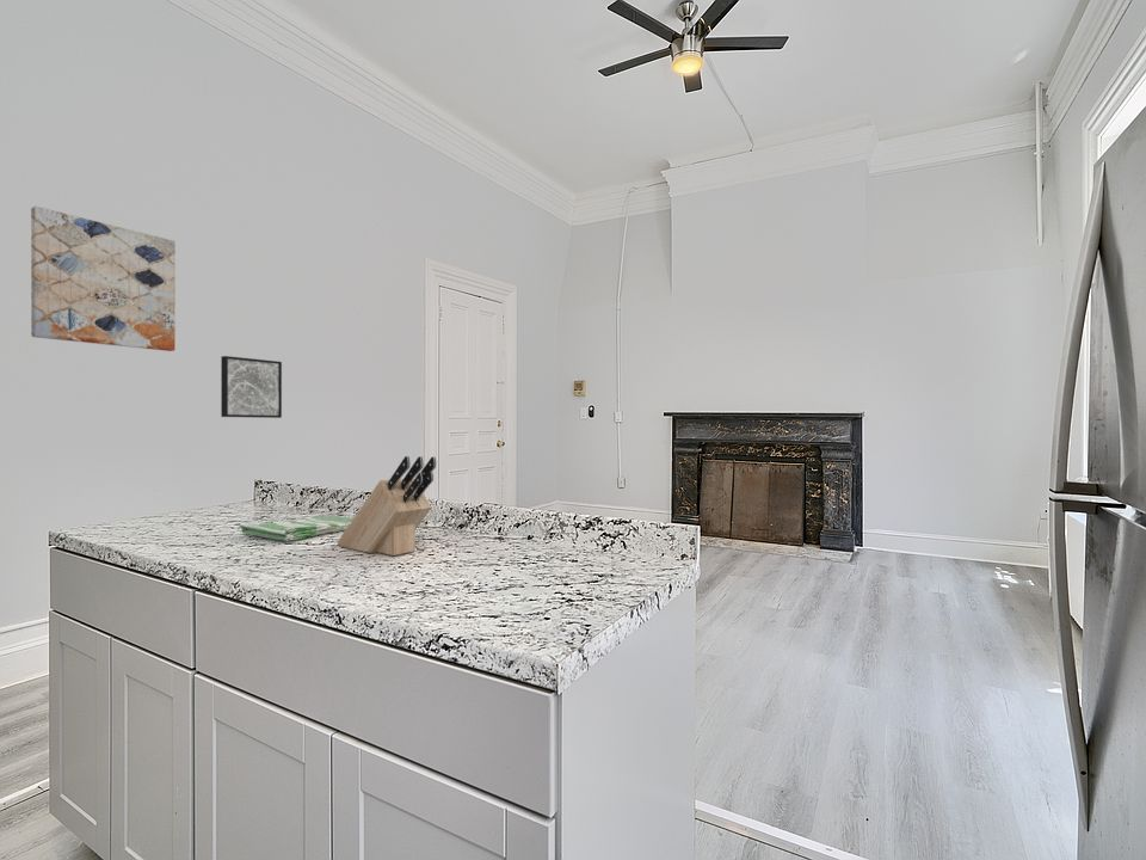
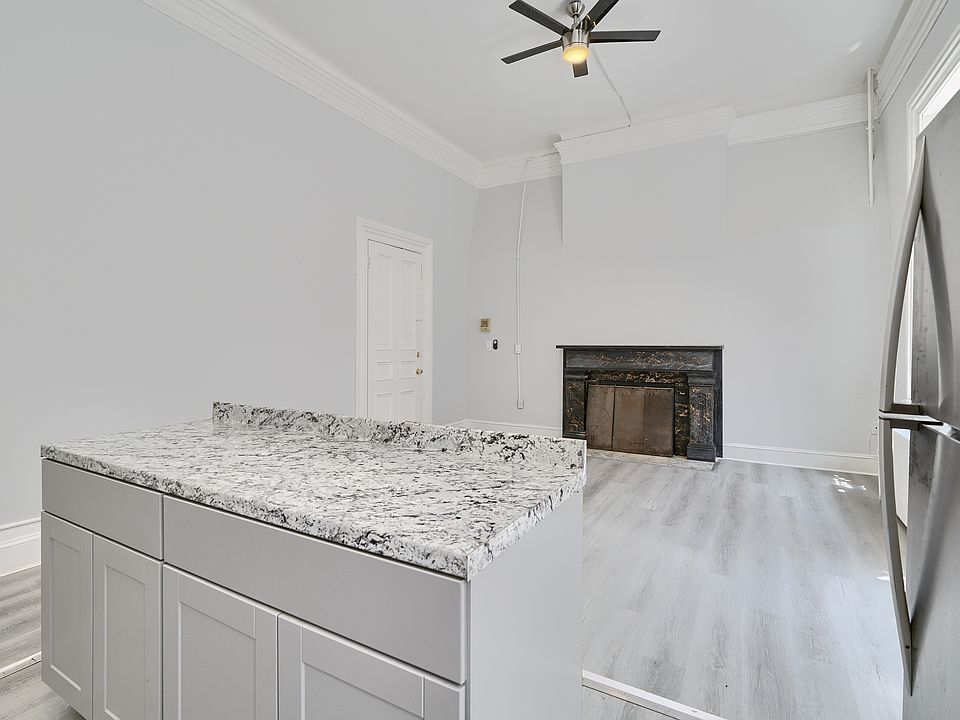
- wall art [30,205,177,352]
- wall art [220,355,283,419]
- dish towel [239,514,355,542]
- knife block [337,455,437,557]
